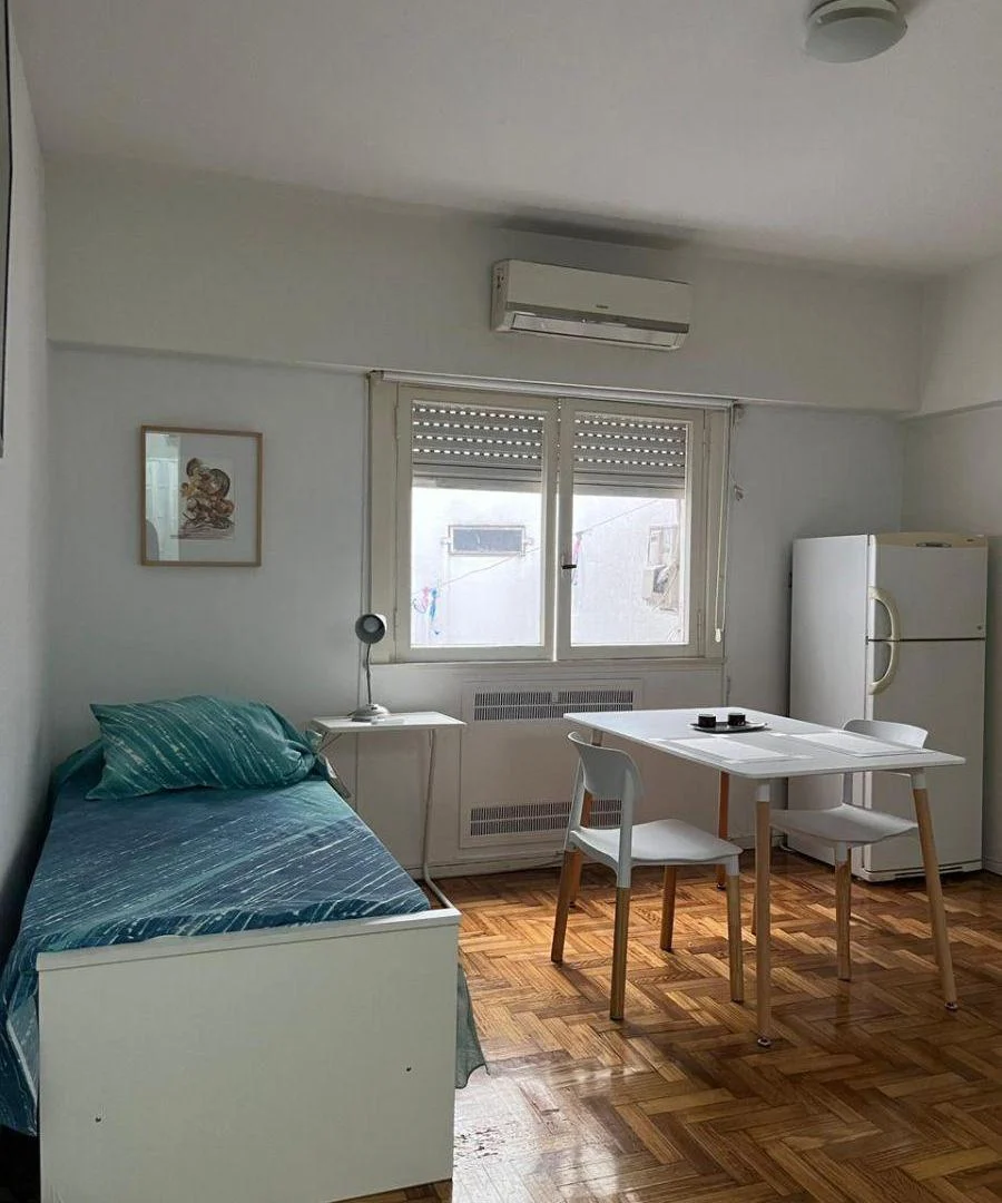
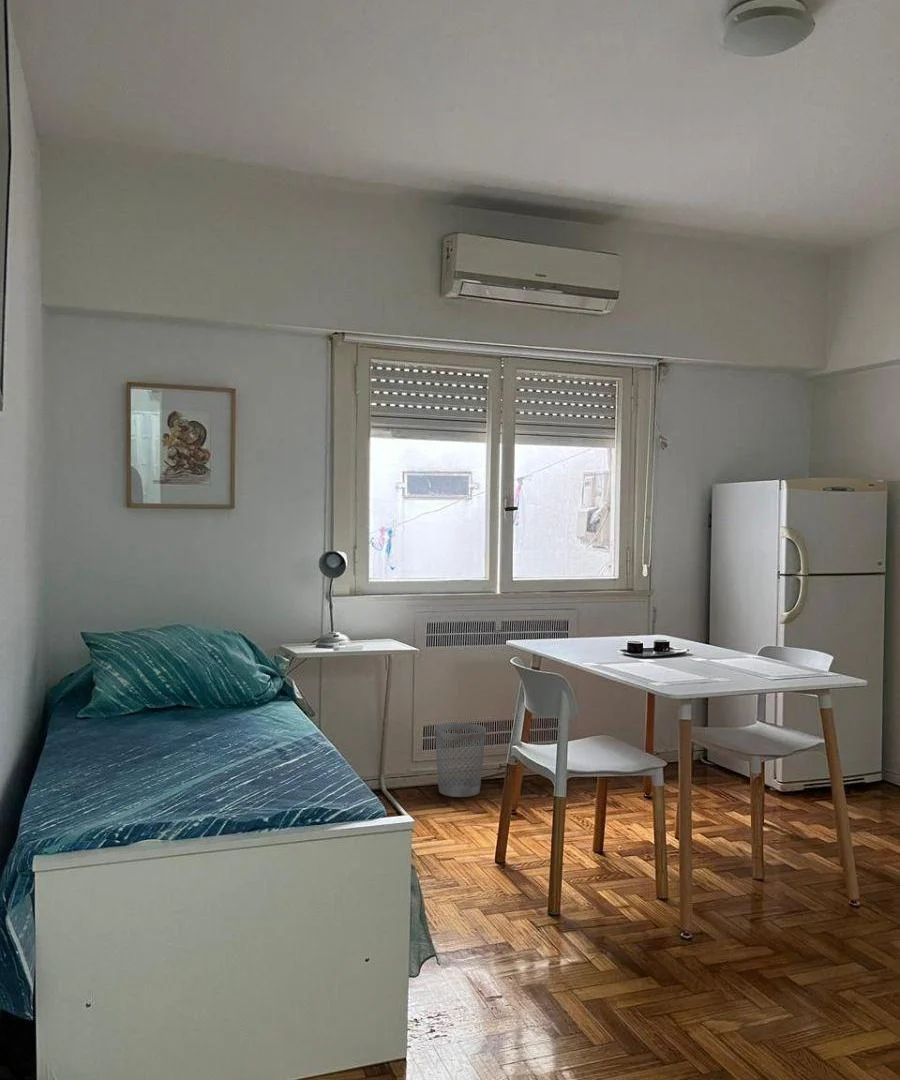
+ wastebasket [434,722,487,798]
